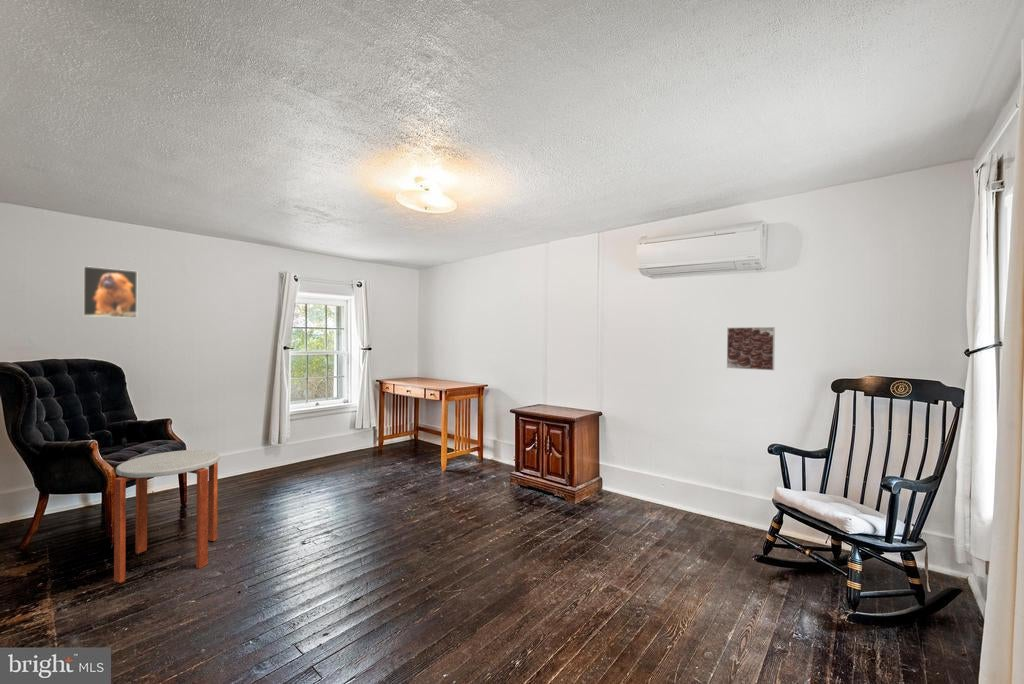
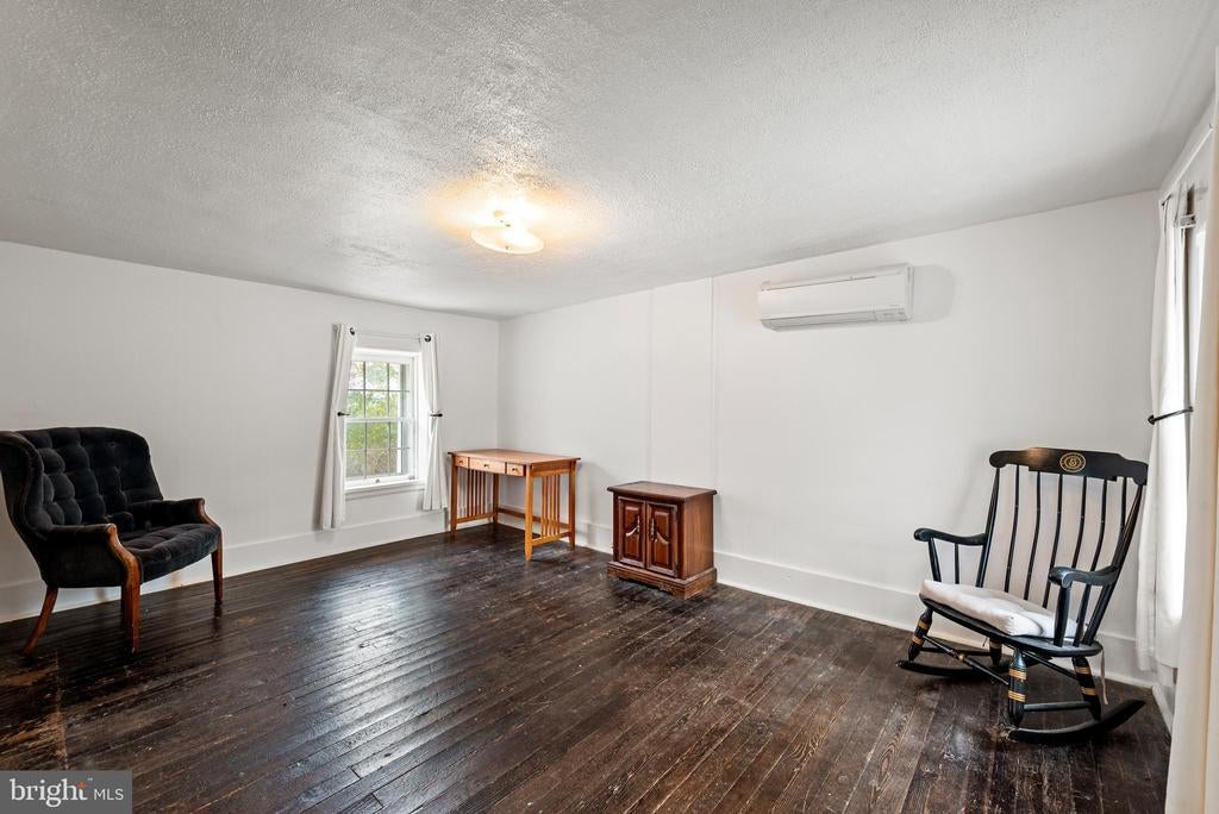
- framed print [82,265,138,319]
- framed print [726,326,776,371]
- side table [113,449,221,584]
